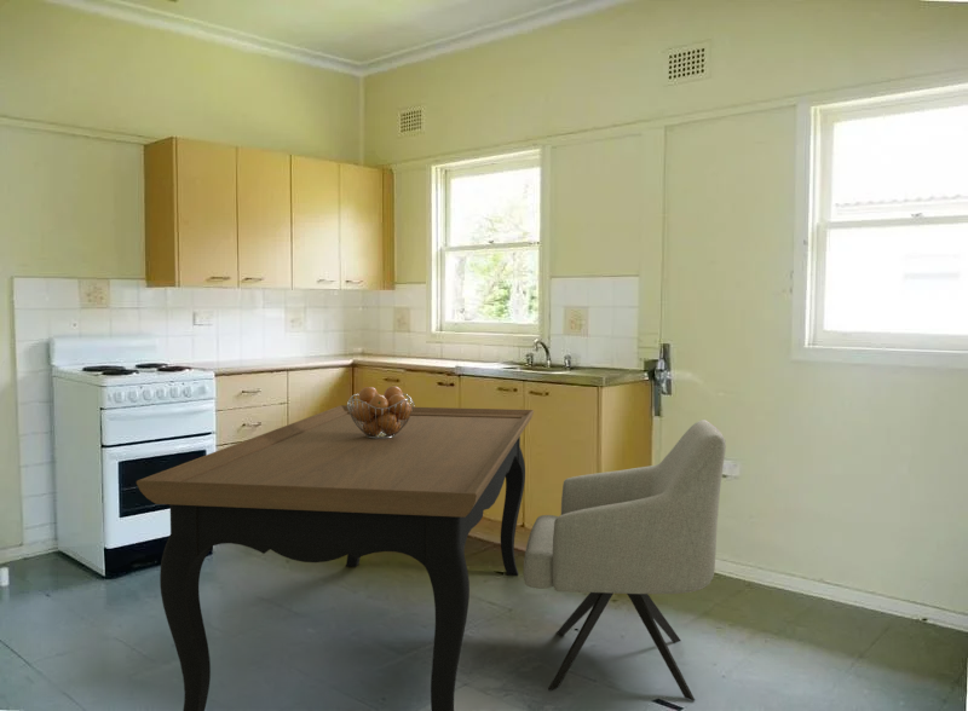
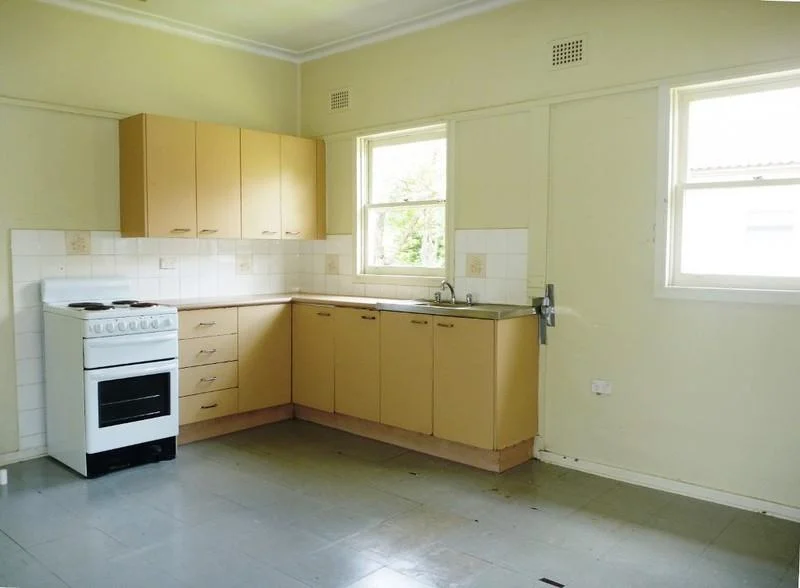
- fruit basket [346,386,416,439]
- chair [523,418,727,703]
- dining table [136,404,535,711]
